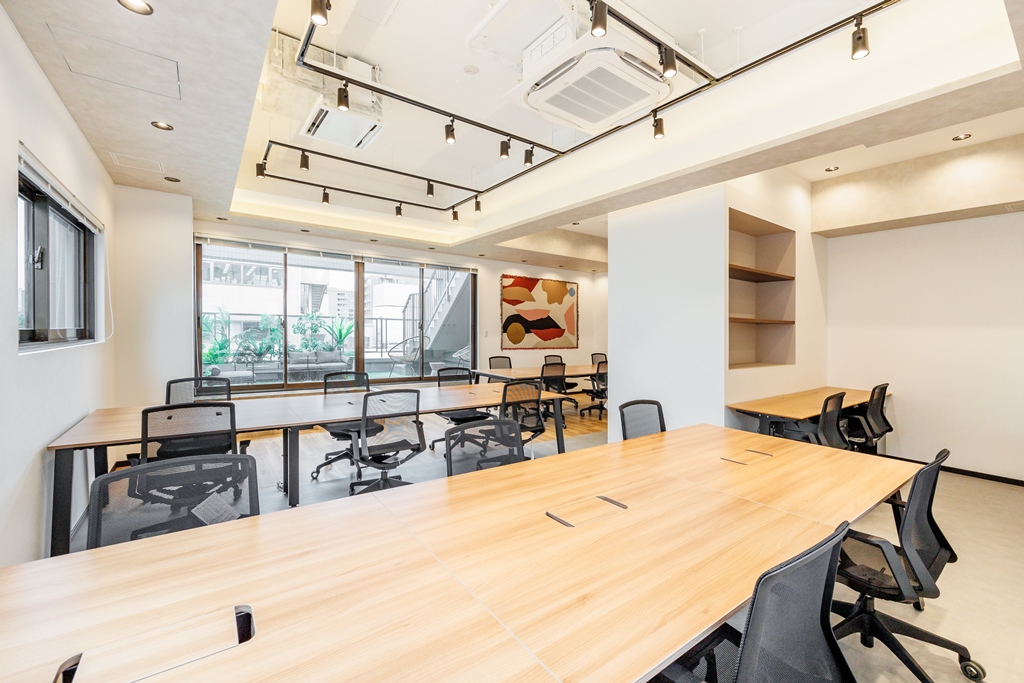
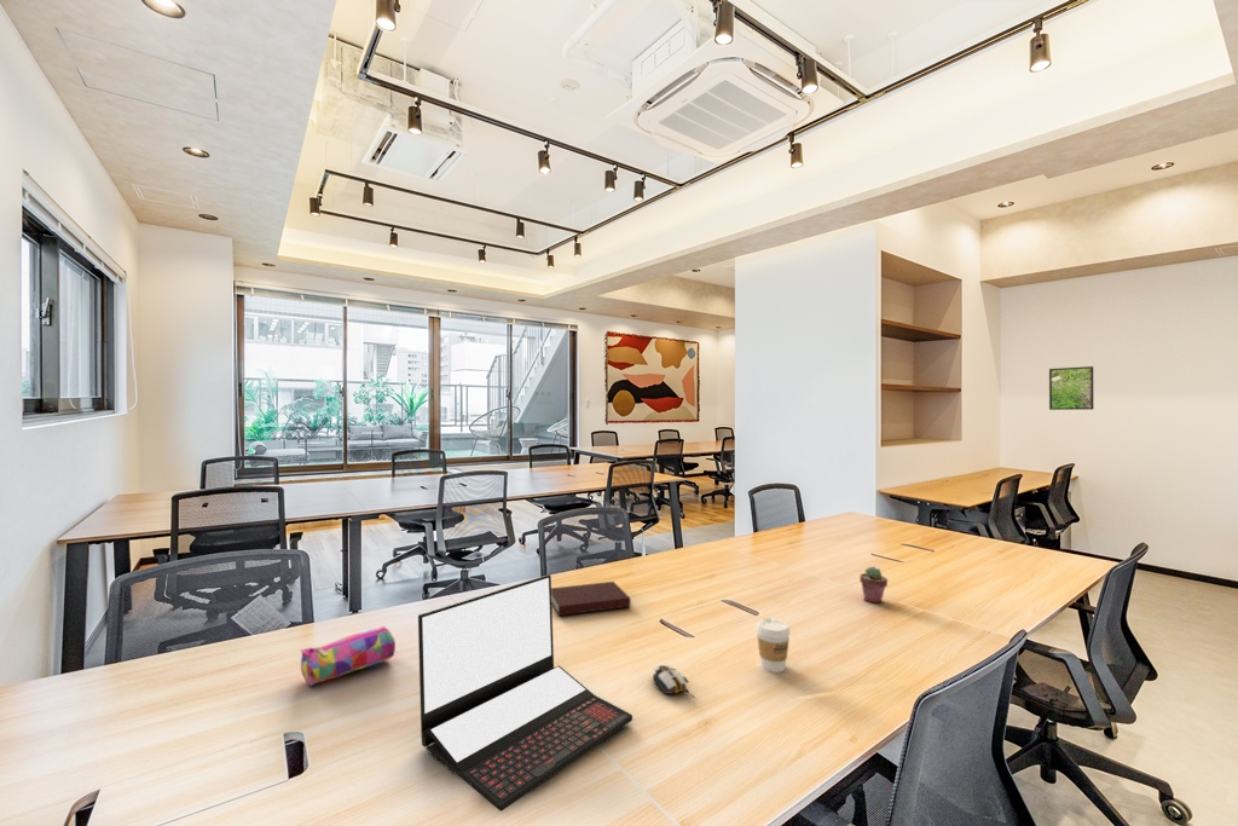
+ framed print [1048,365,1095,411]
+ pencil case [300,625,397,687]
+ potted succulent [858,566,889,603]
+ computer mouse [652,664,696,699]
+ laptop [417,573,634,813]
+ coffee cup [754,617,792,674]
+ notebook [551,580,631,617]
